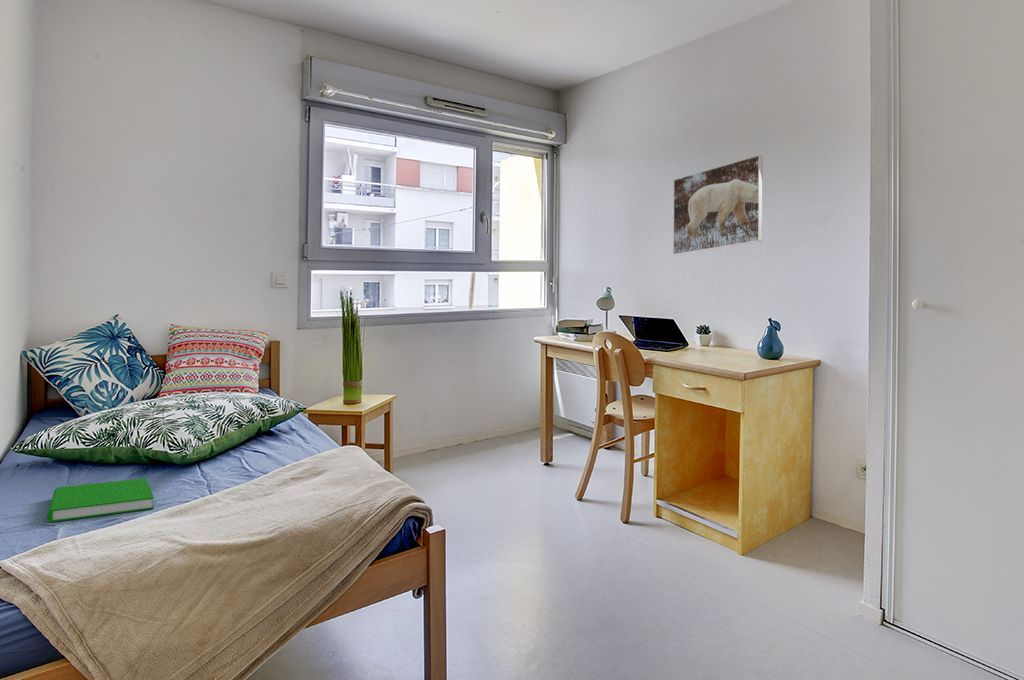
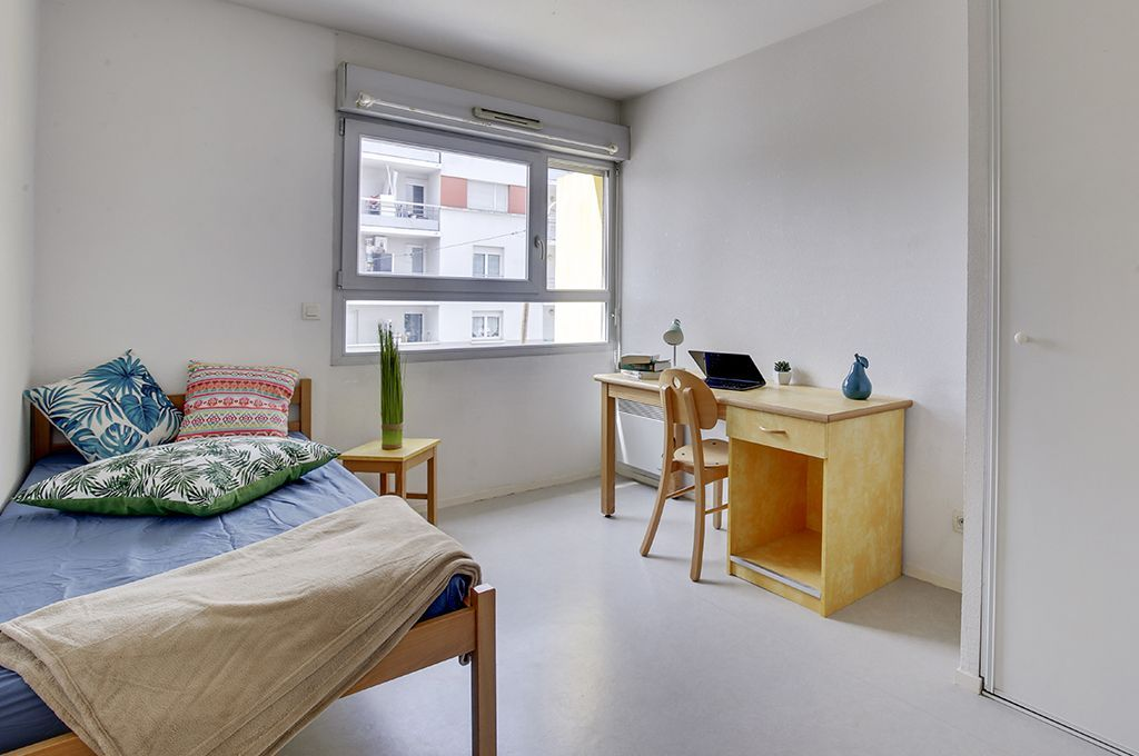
- book [47,477,155,523]
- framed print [672,154,763,256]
